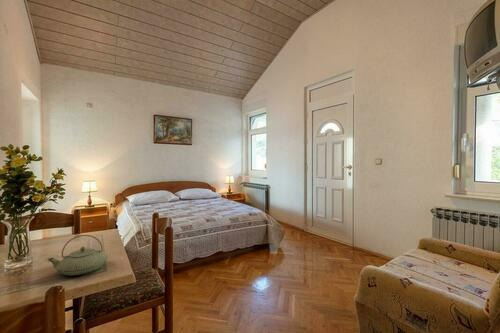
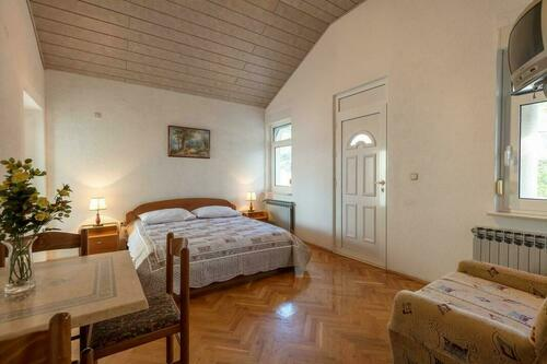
- teapot [47,234,109,276]
